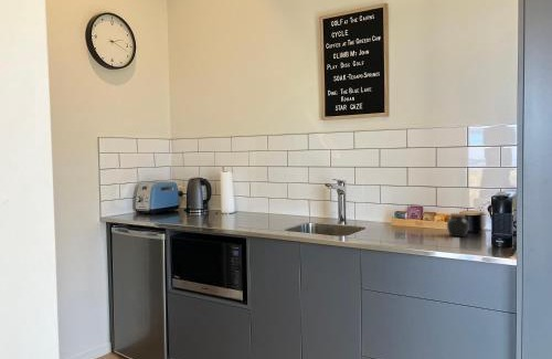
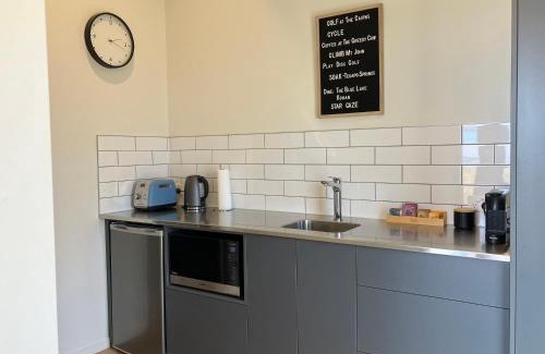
- jar [446,212,470,237]
